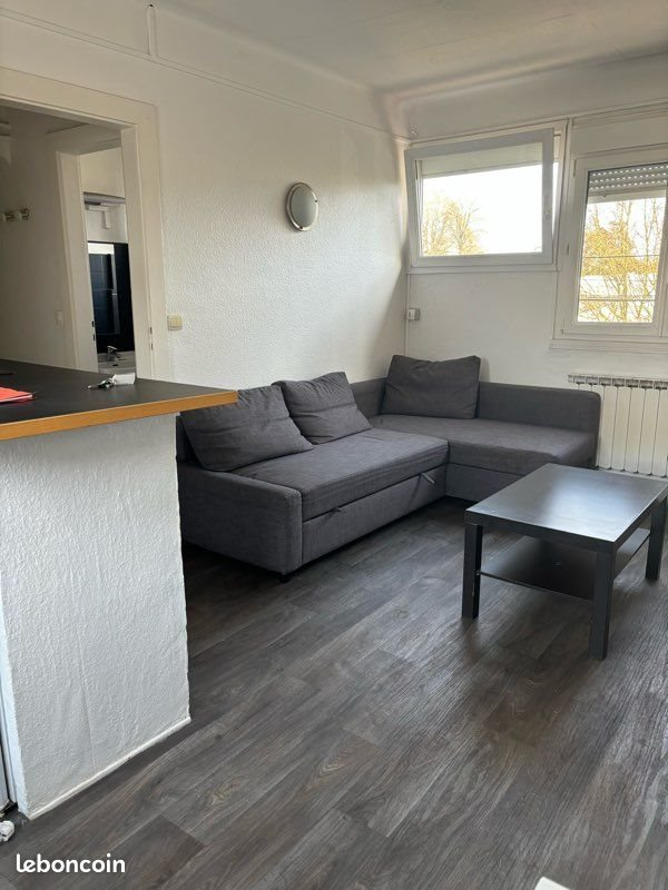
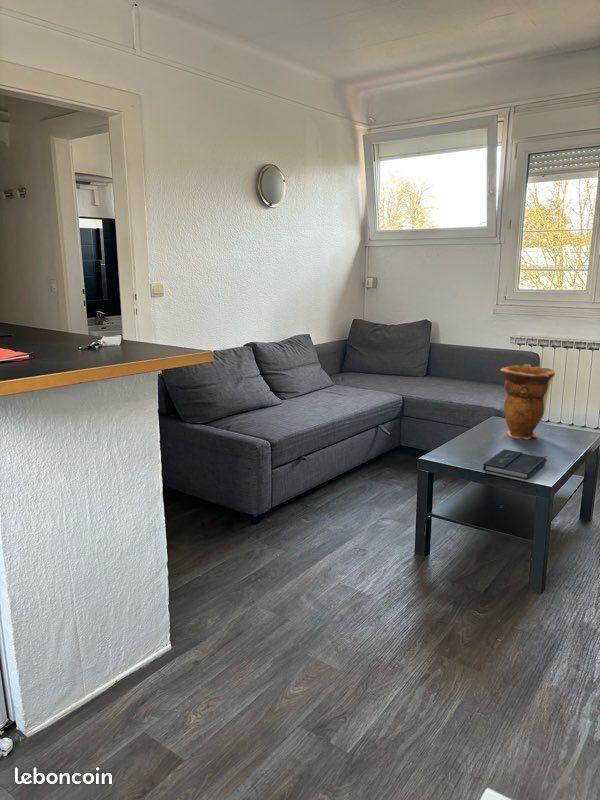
+ decorative vase [499,363,556,440]
+ book [482,448,548,480]
